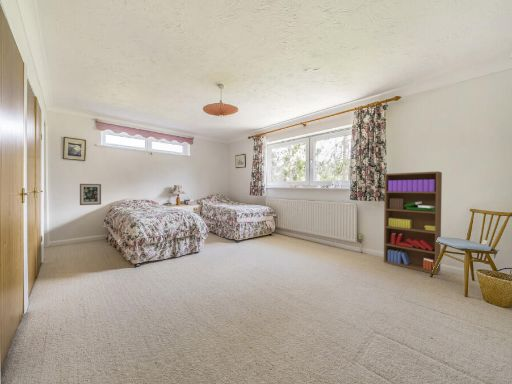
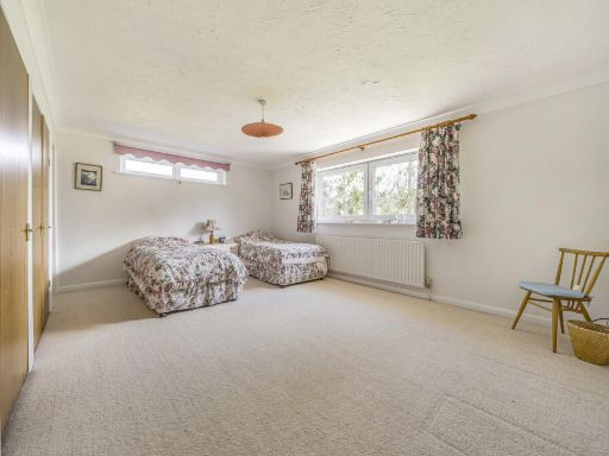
- wall art [79,183,102,206]
- bookshelf [383,170,443,275]
